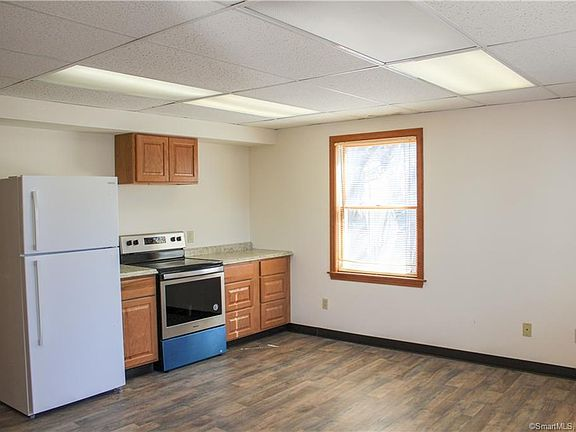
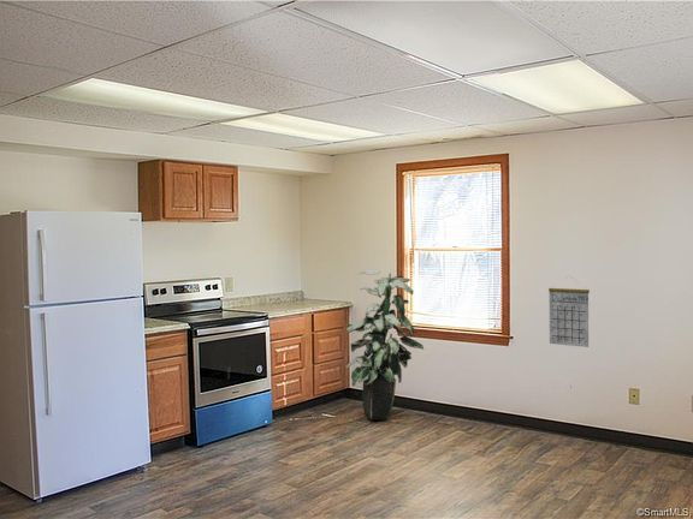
+ indoor plant [344,269,425,422]
+ calendar [547,275,591,348]
